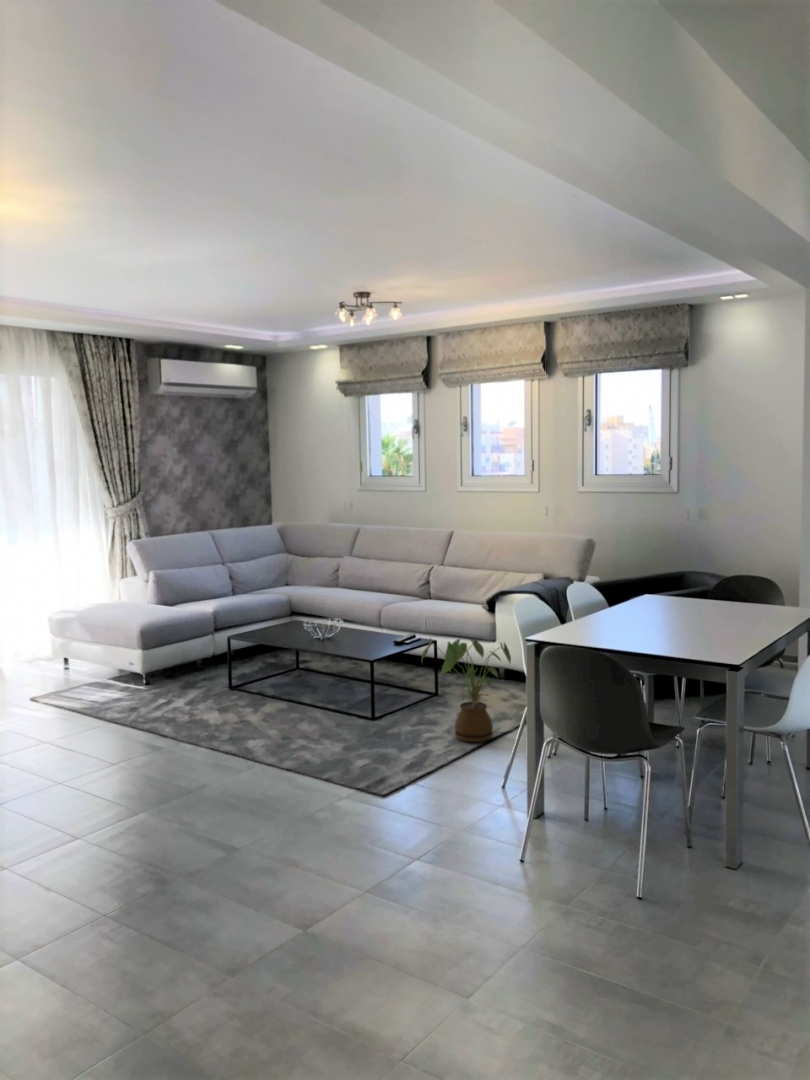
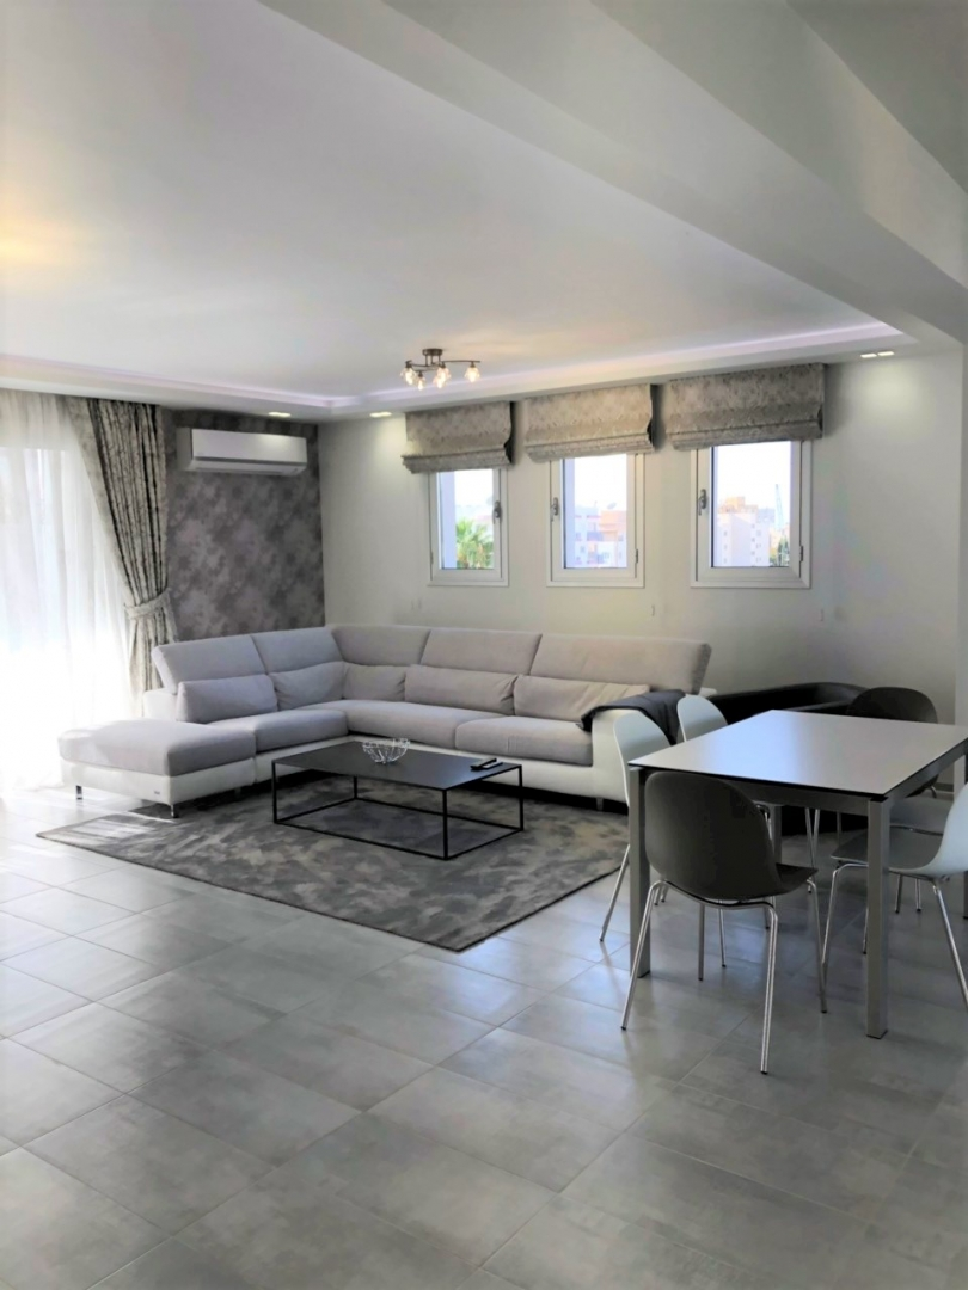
- house plant [421,635,512,743]
